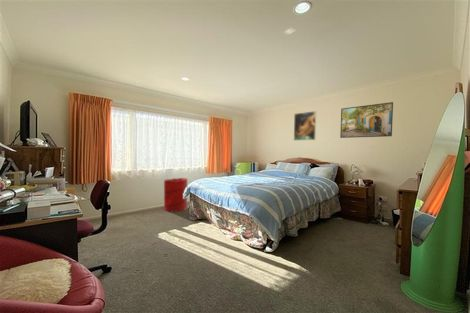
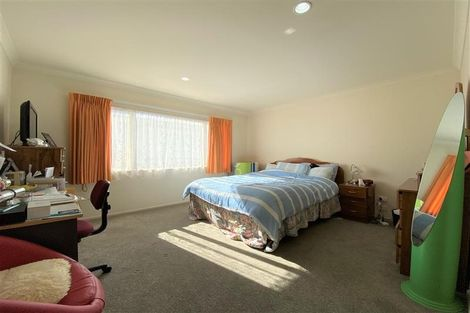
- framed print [339,101,394,139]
- laundry hamper [163,177,188,213]
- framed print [293,110,317,141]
